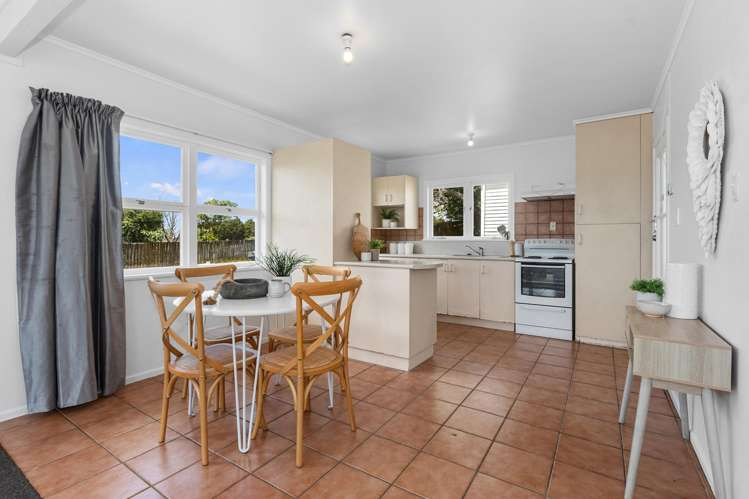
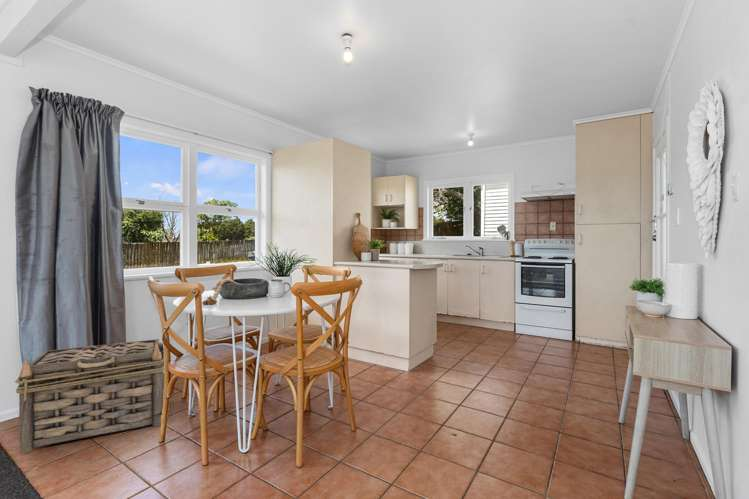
+ basket [14,338,165,453]
